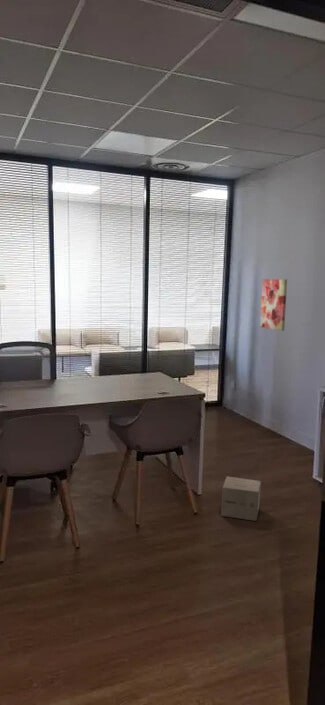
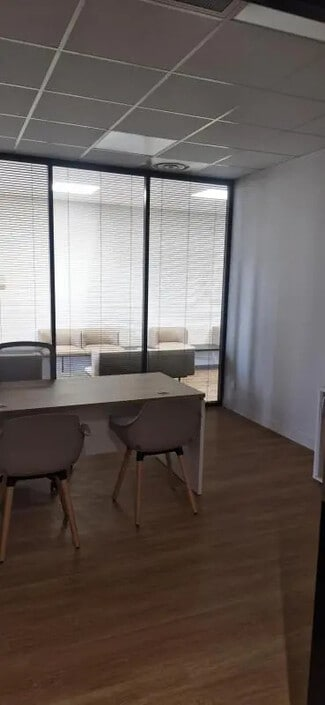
- wall art [259,278,288,332]
- cardboard box [220,475,262,522]
